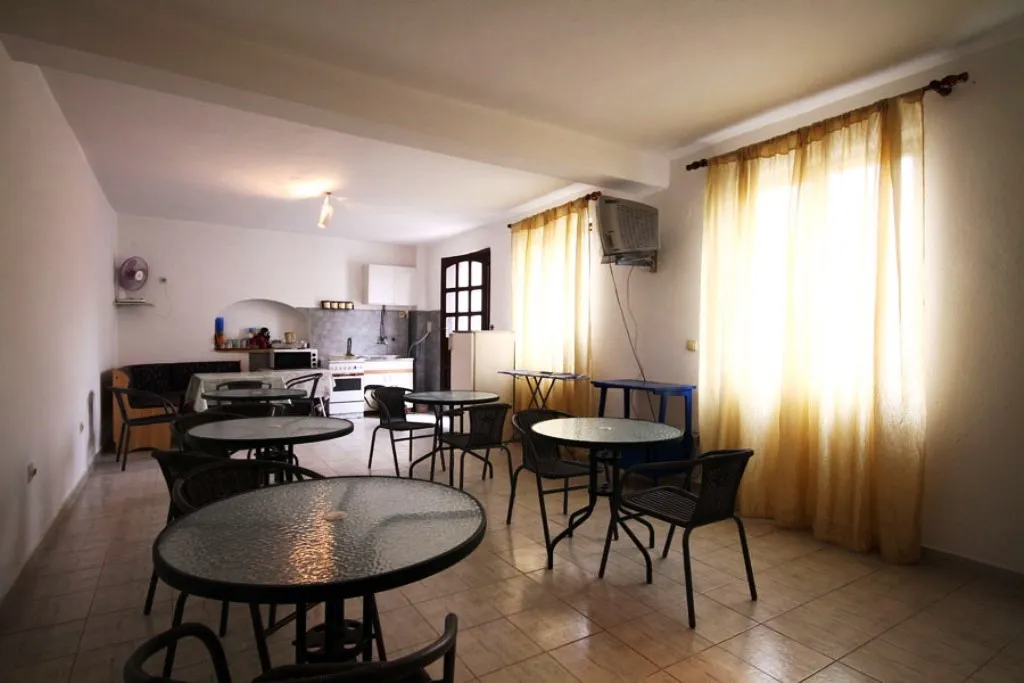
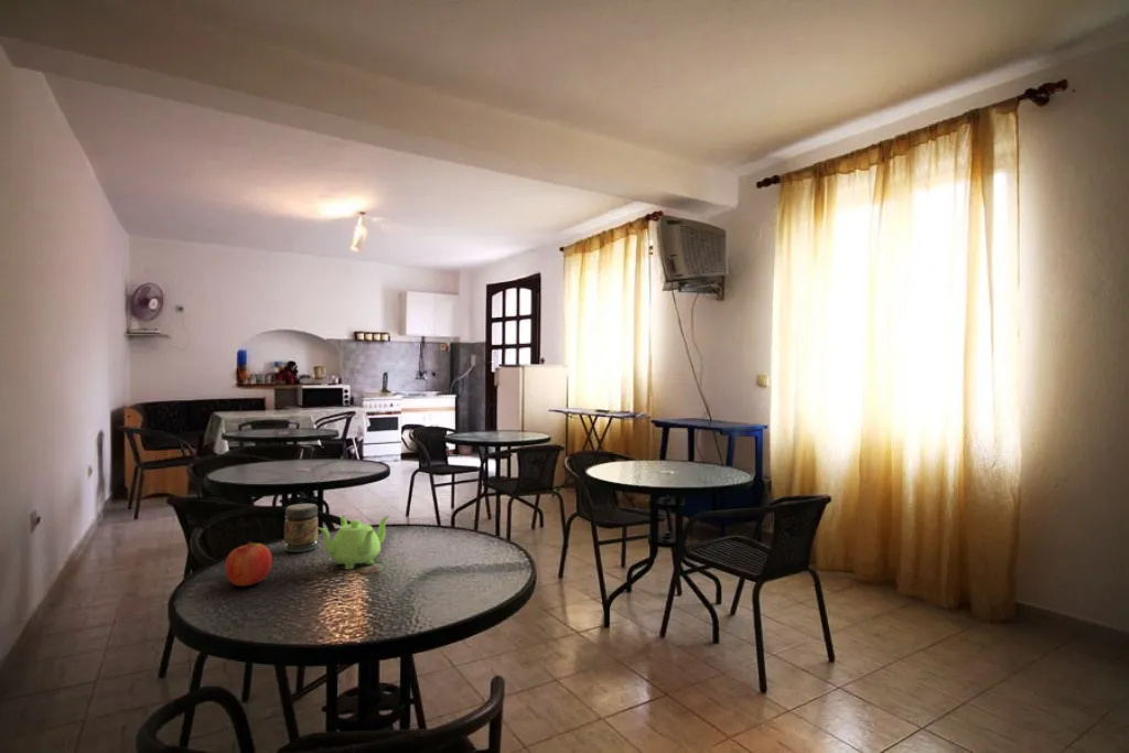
+ teapot [318,514,390,570]
+ jar [283,503,319,553]
+ fruit [224,541,273,588]
